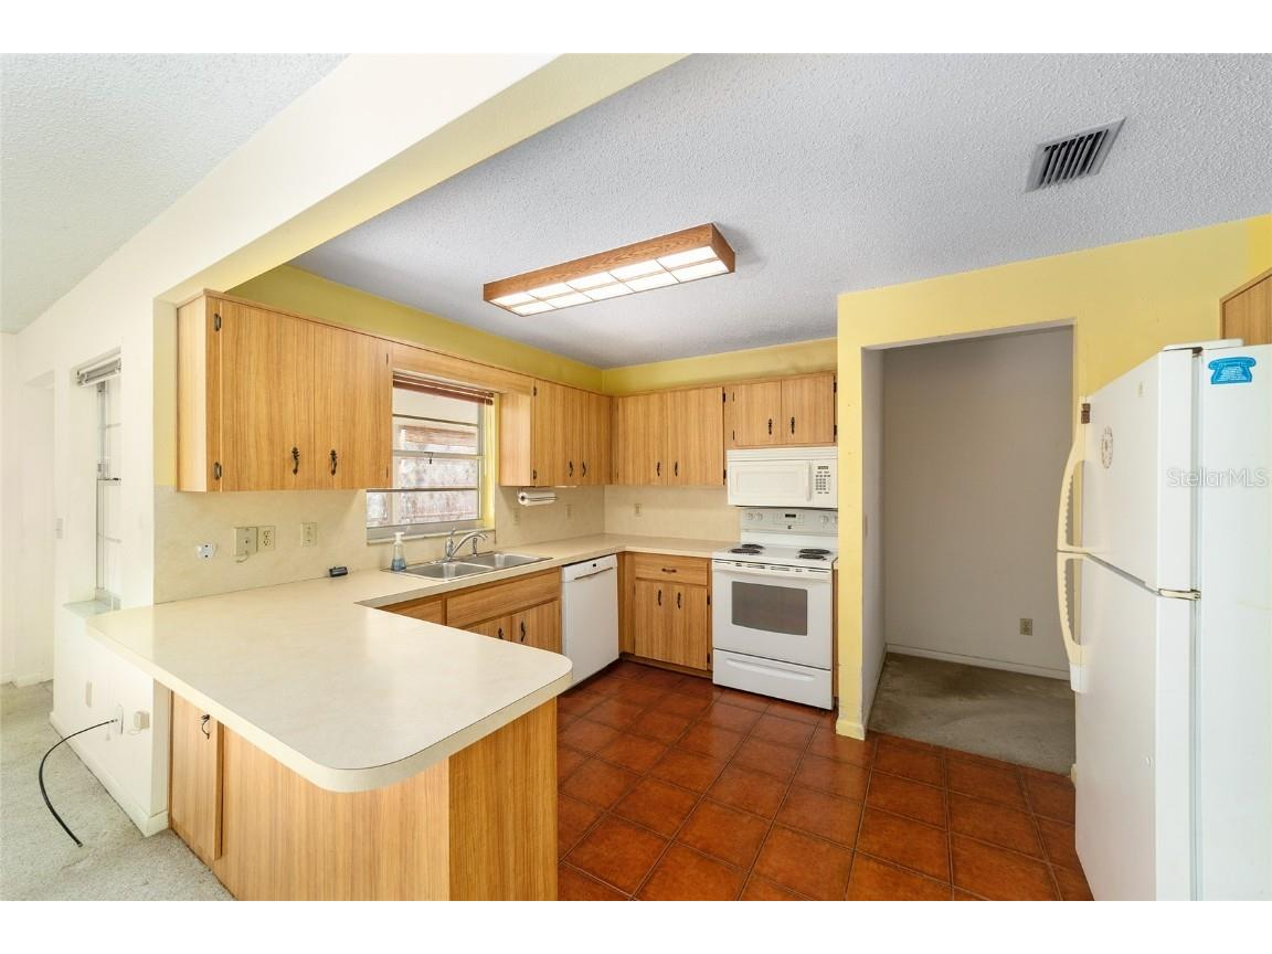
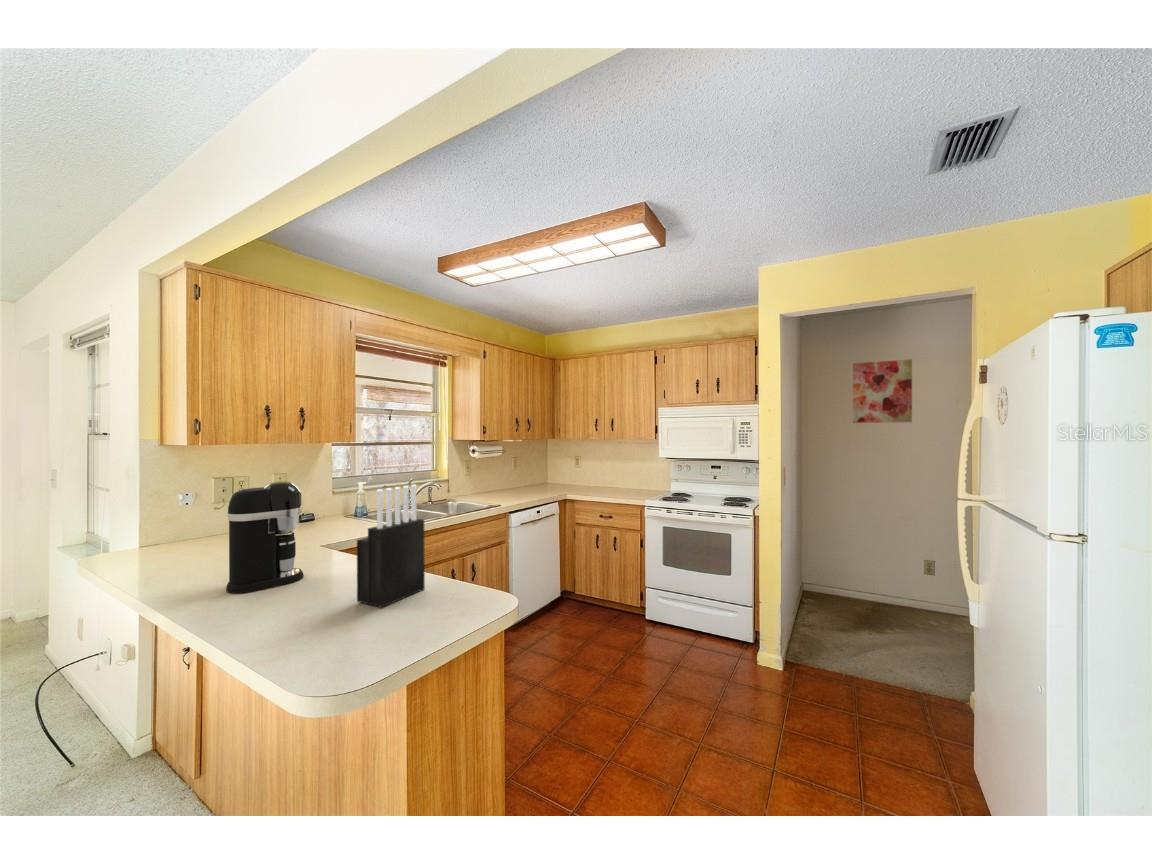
+ coffee maker [225,480,304,594]
+ wall art [852,358,913,424]
+ knife block [356,484,426,609]
